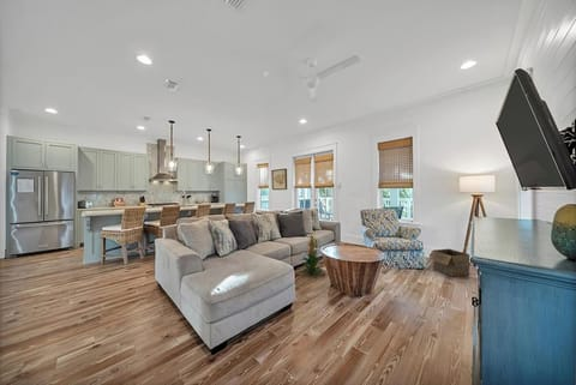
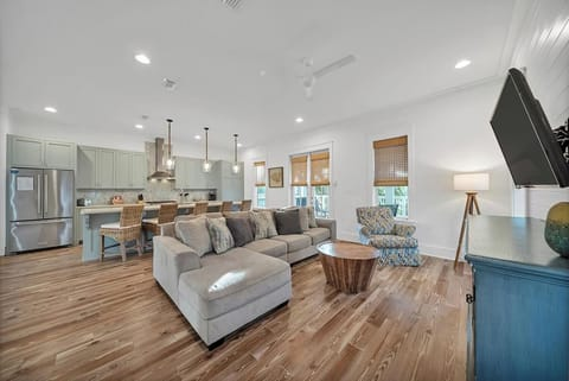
- box [428,248,473,277]
- indoor plant [299,233,326,278]
